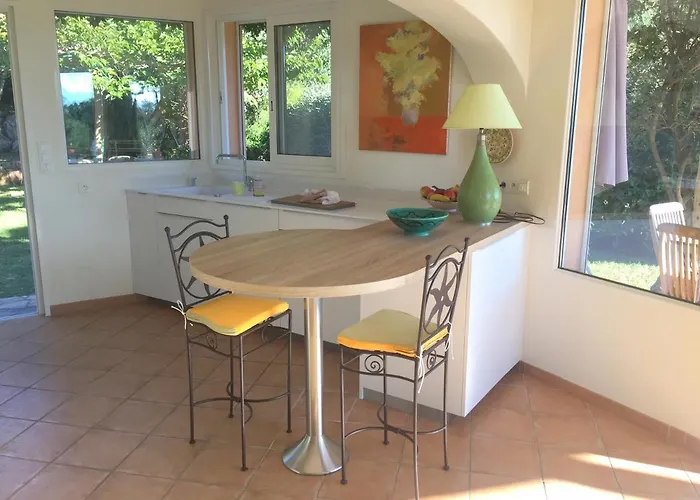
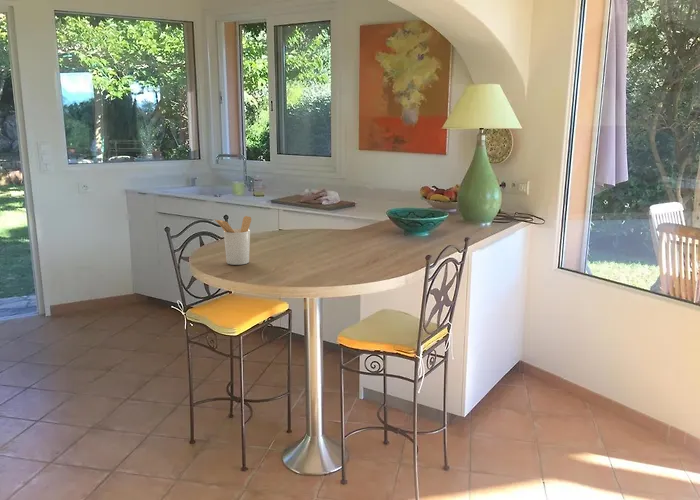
+ utensil holder [214,215,252,266]
